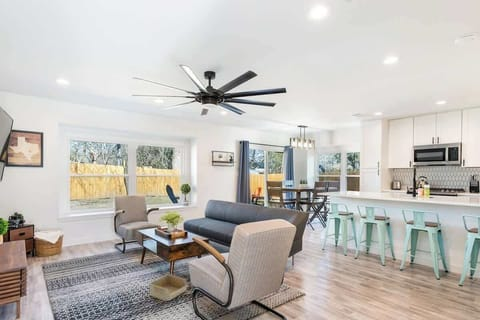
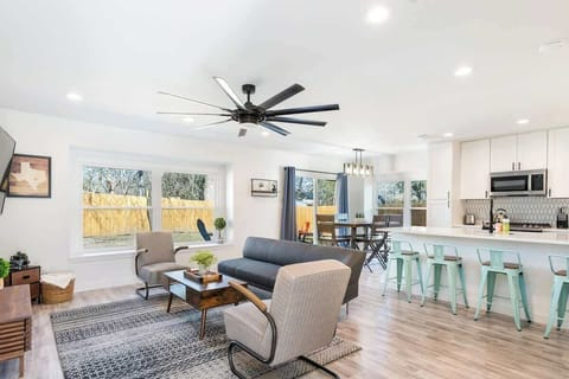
- storage bin [148,273,188,302]
